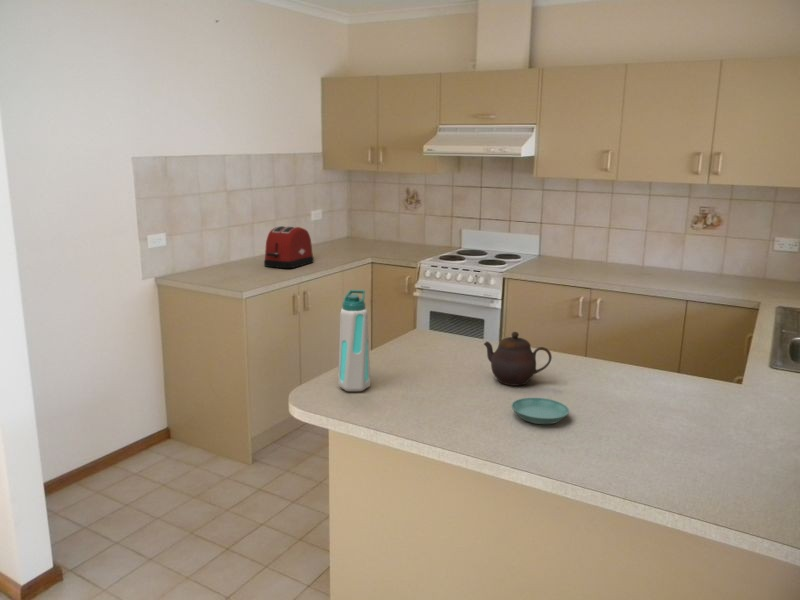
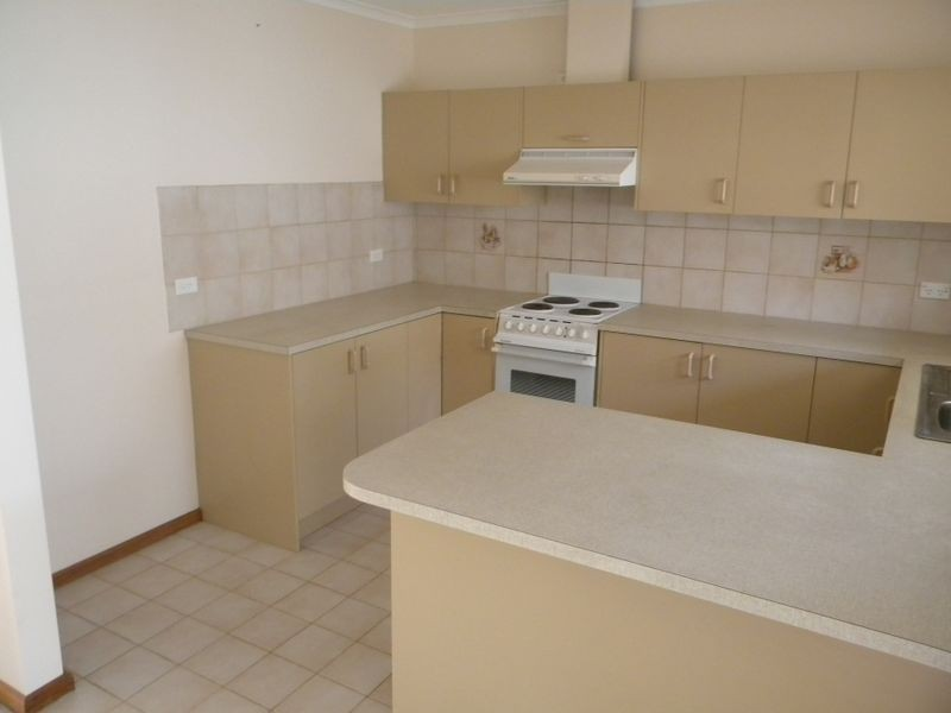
- toaster [263,225,315,269]
- water bottle [337,289,371,392]
- teapot [483,331,553,387]
- saucer [511,397,570,425]
